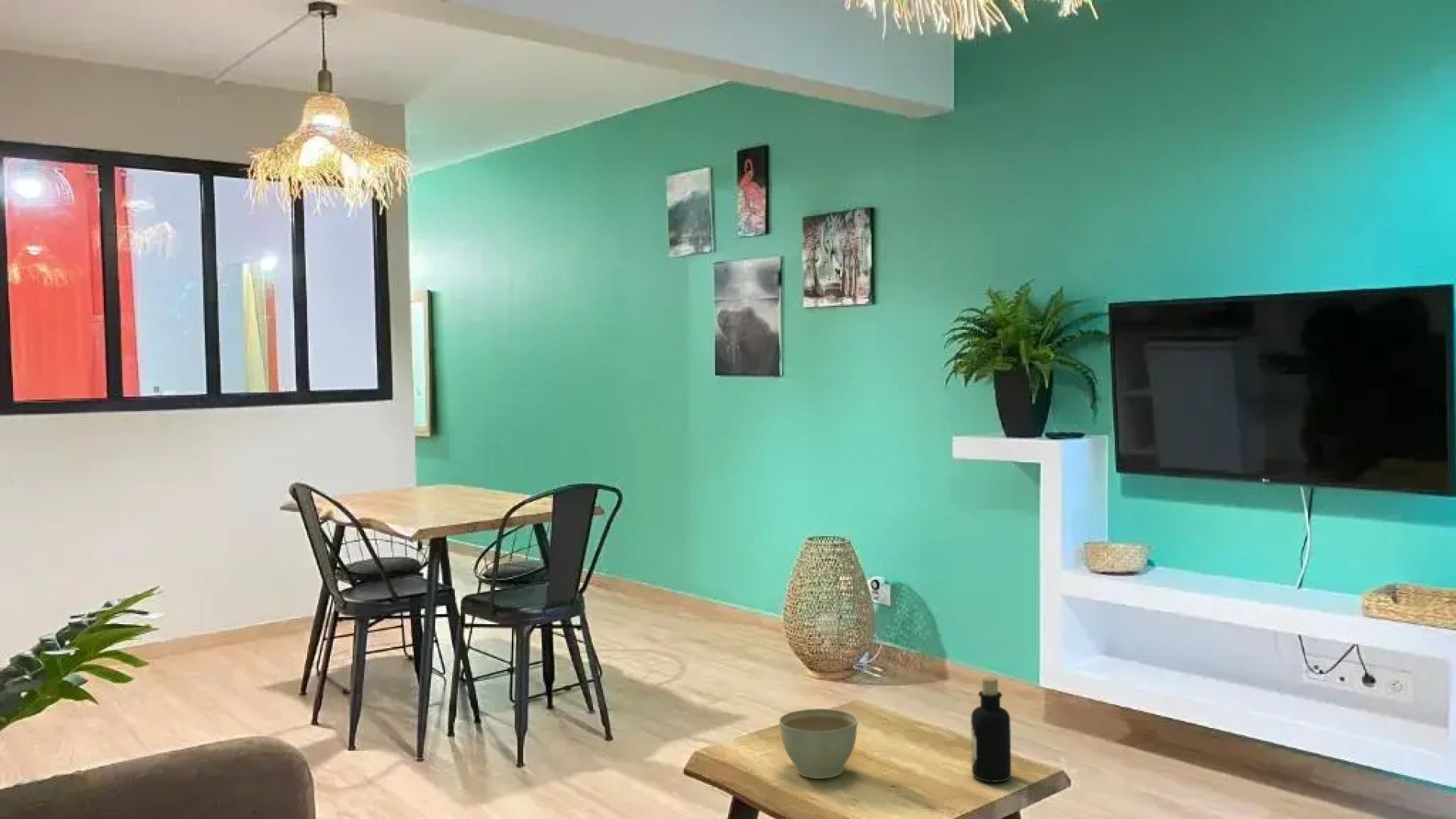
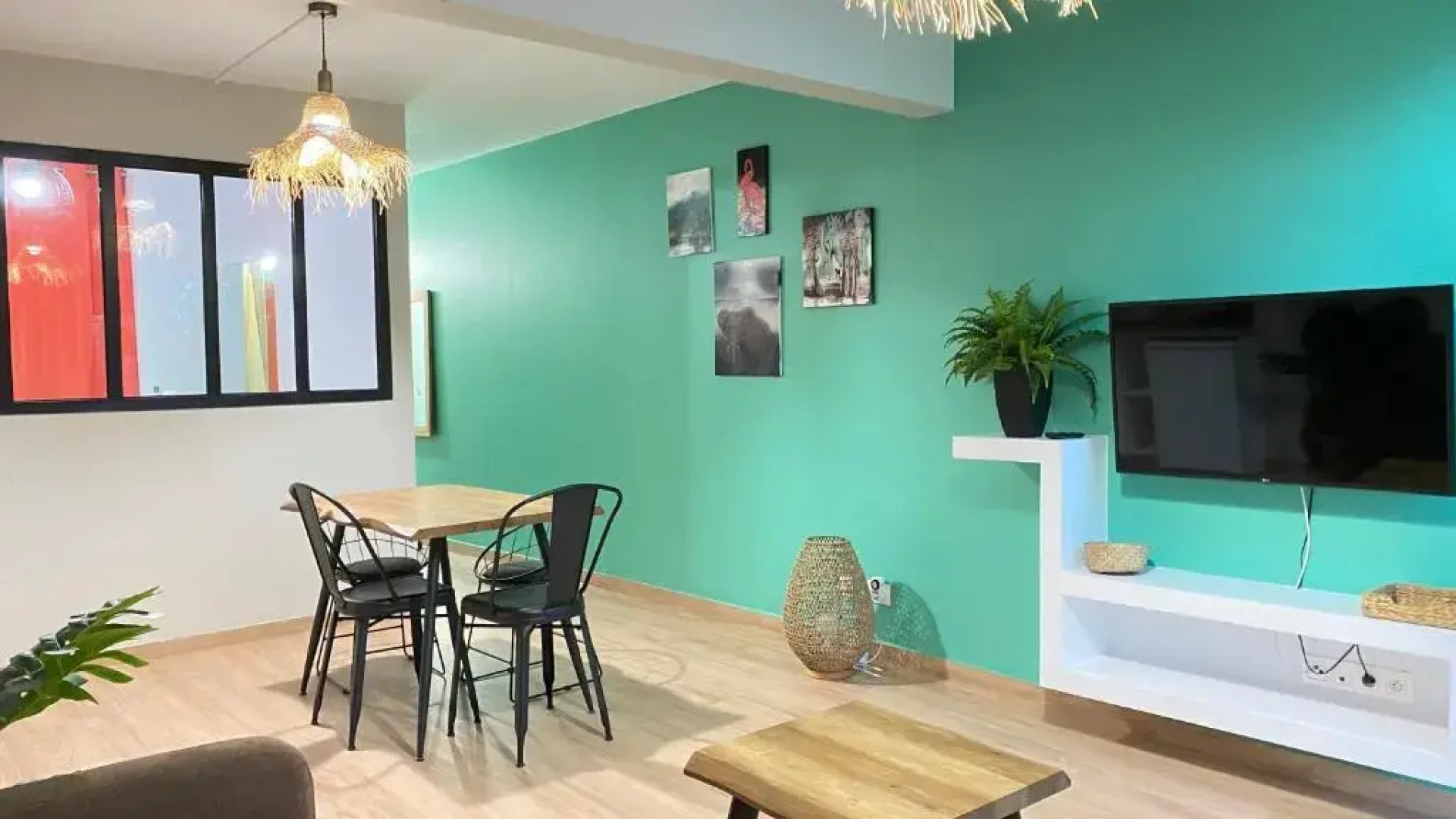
- planter bowl [778,708,858,780]
- bottle [970,676,1012,783]
